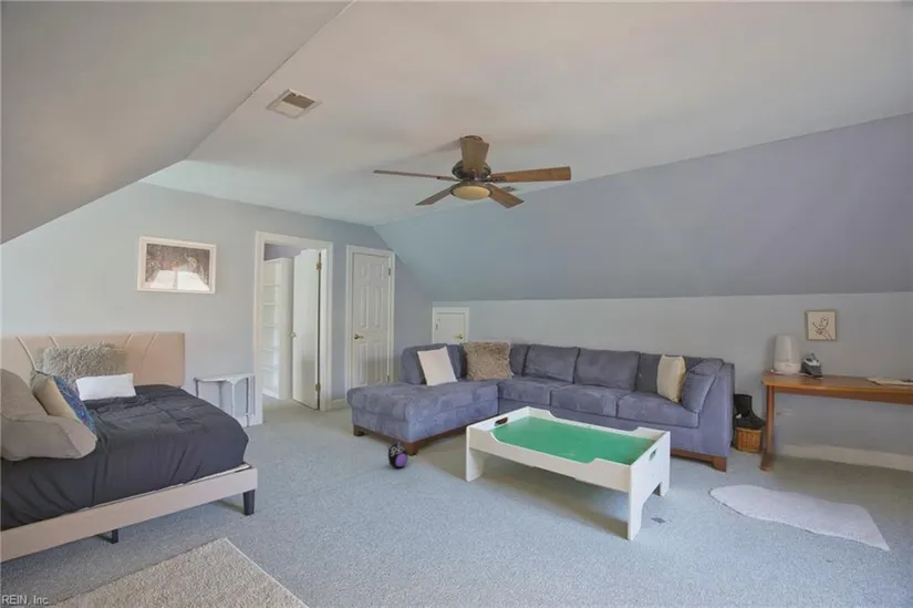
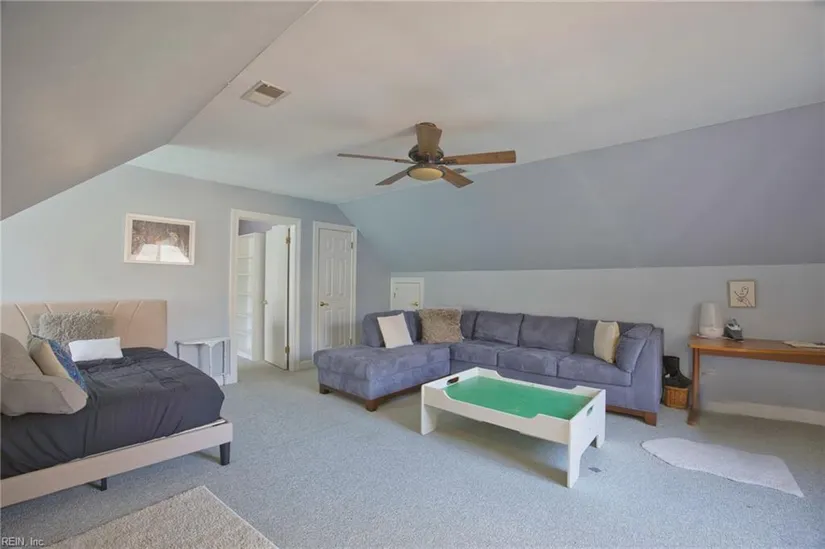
- plush toy [386,440,408,470]
